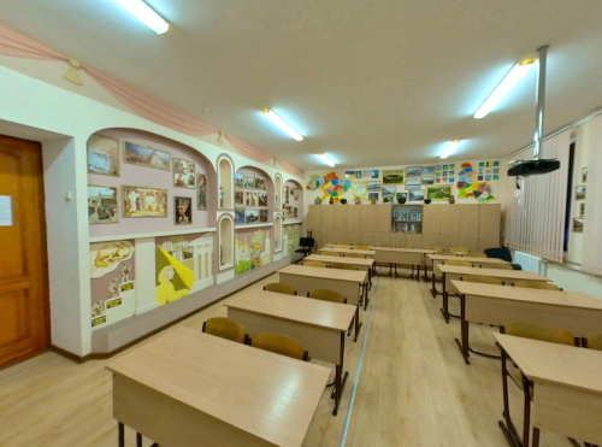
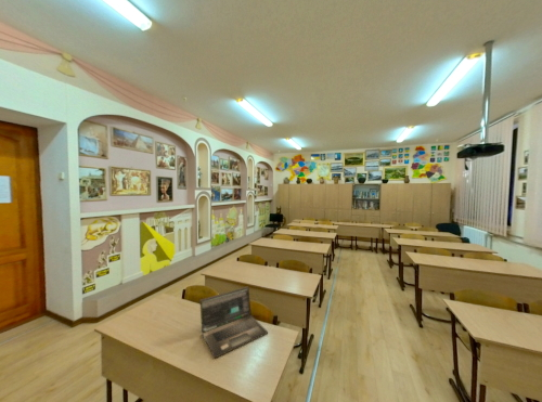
+ laptop [198,286,269,360]
